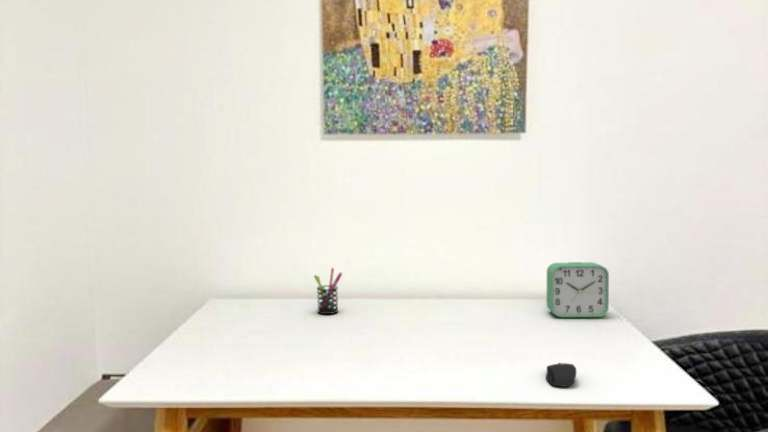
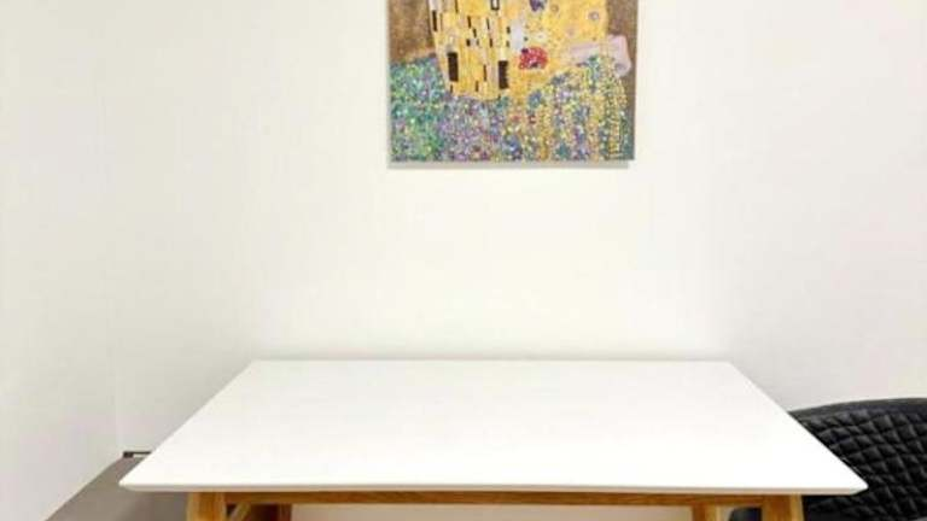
- alarm clock [546,261,610,318]
- pen holder [313,267,343,315]
- mouse [545,361,577,388]
